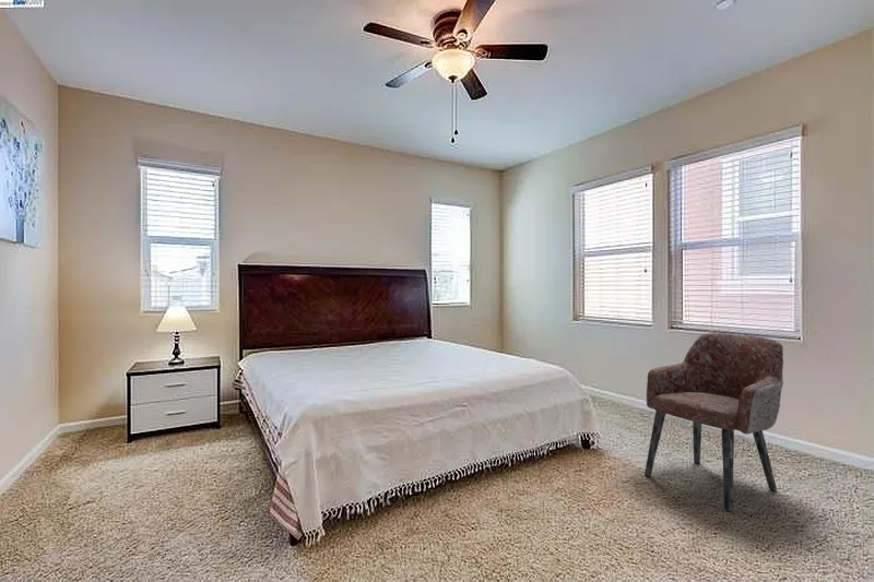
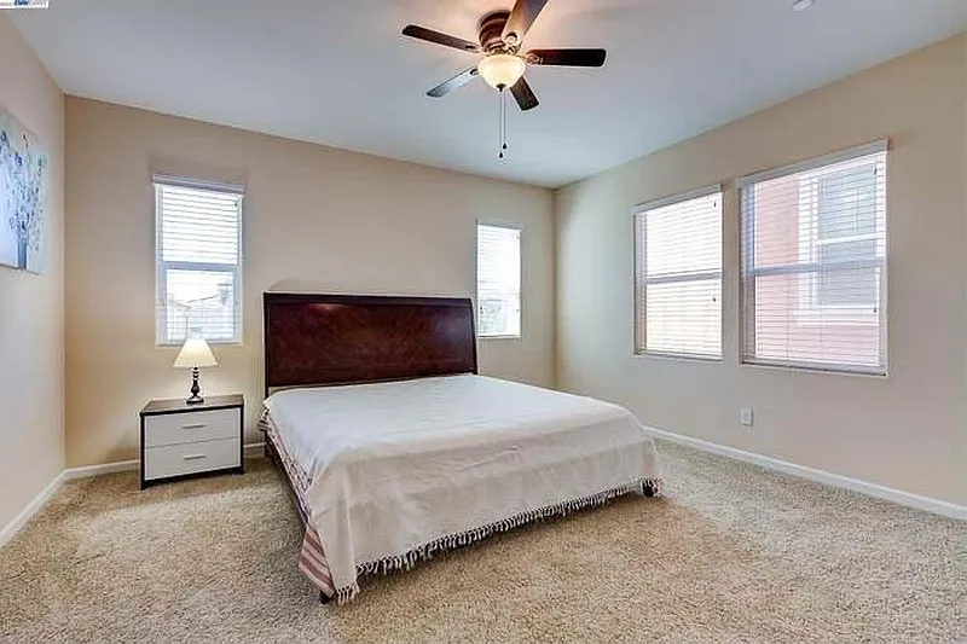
- armchair [643,332,784,512]
